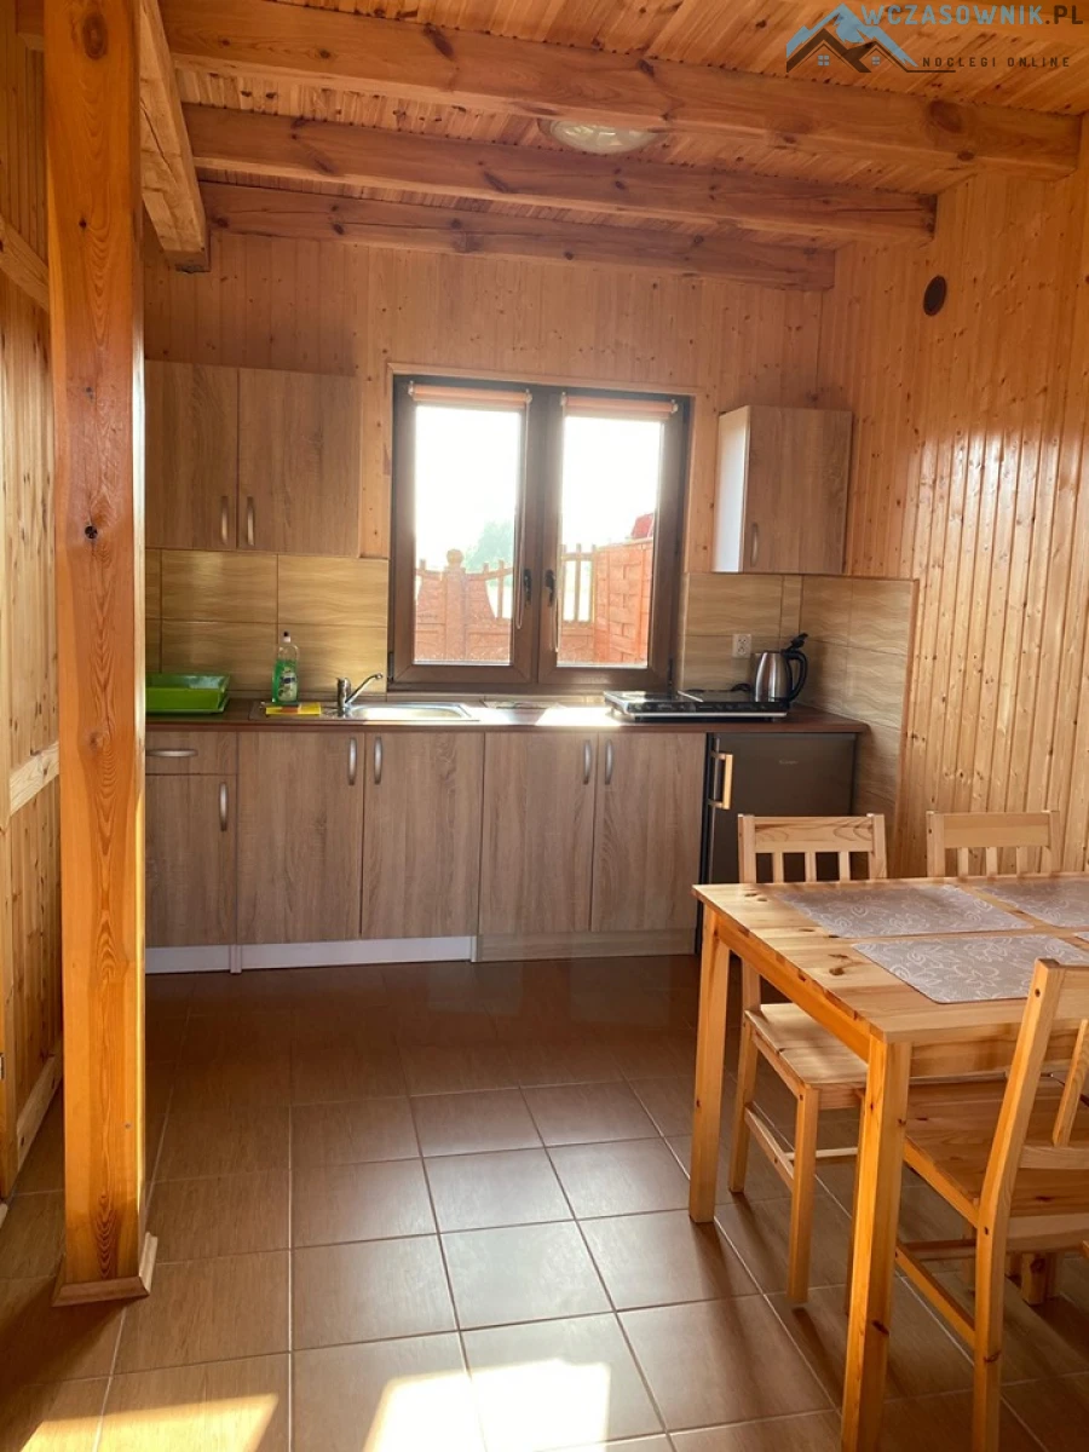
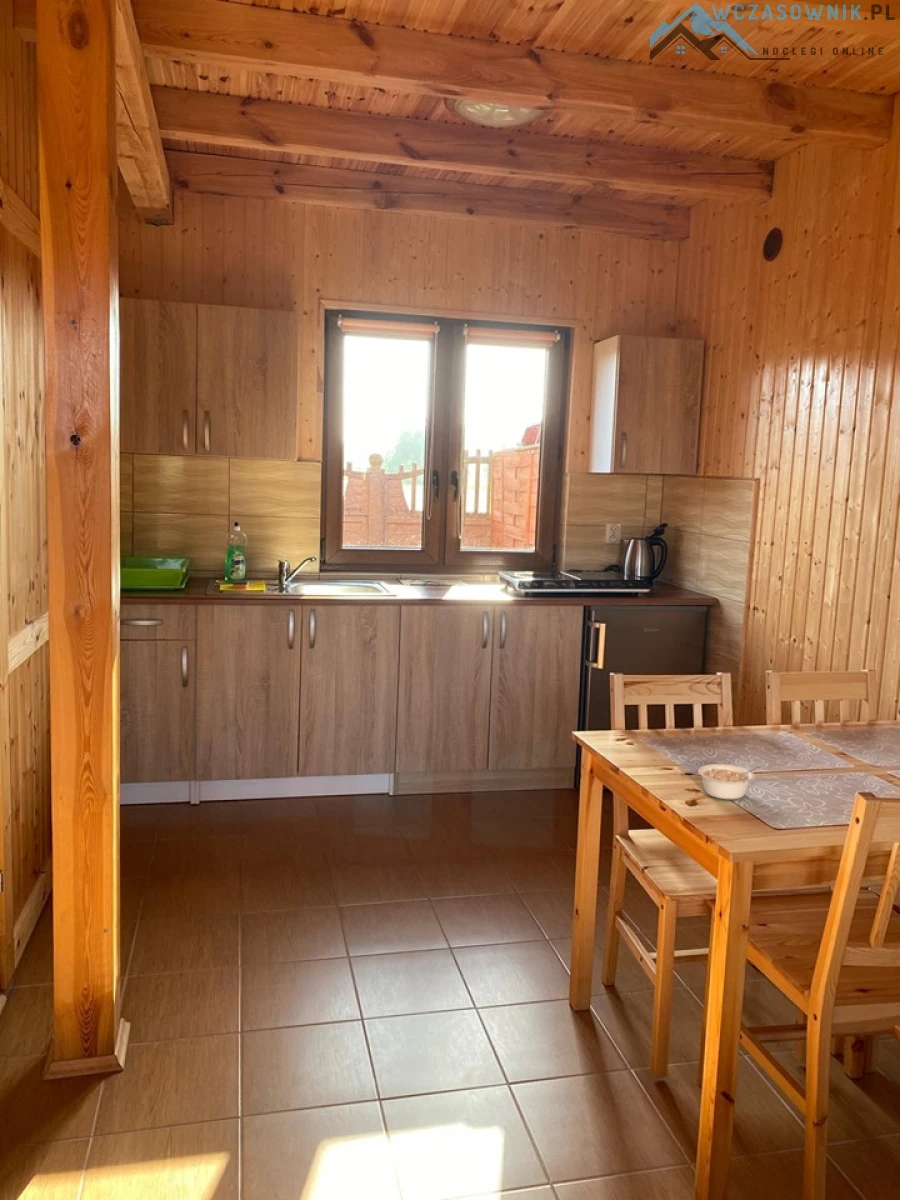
+ legume [697,763,763,800]
